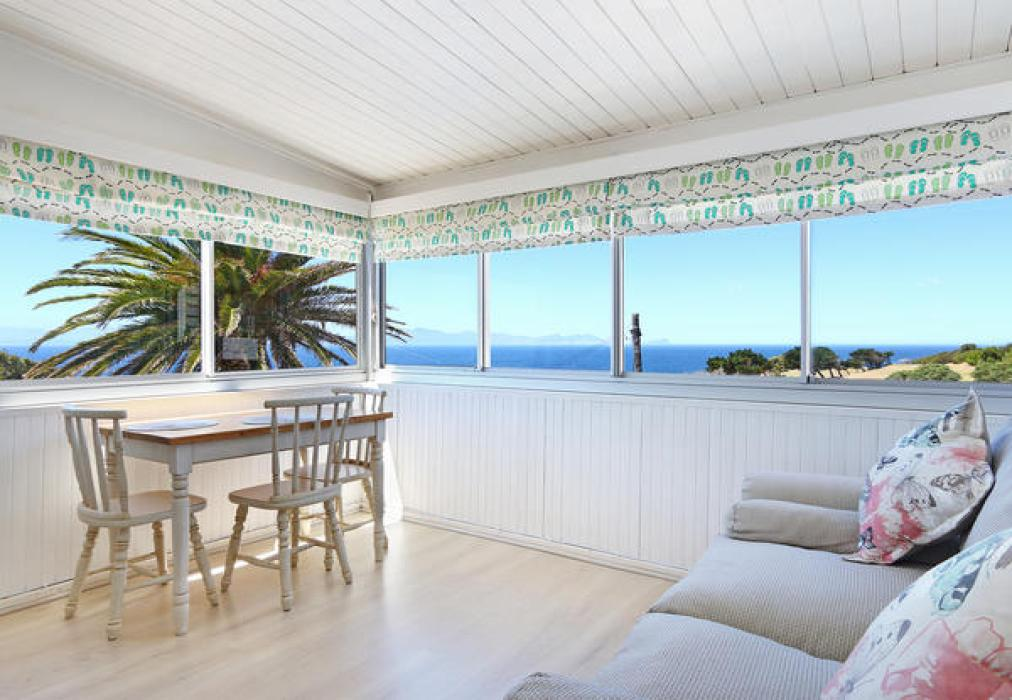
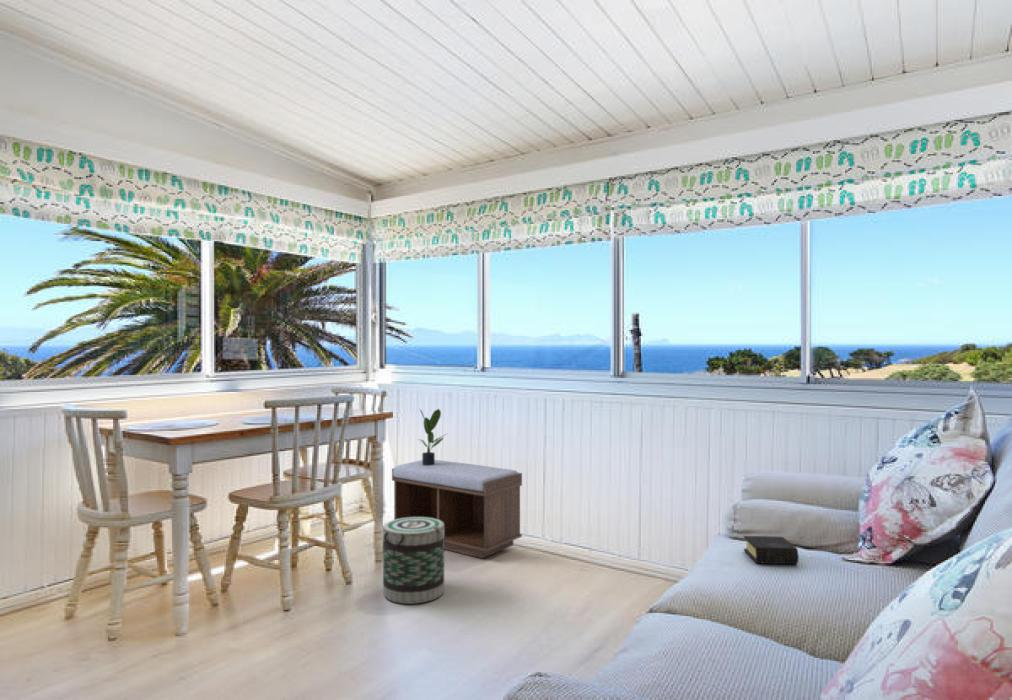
+ basket [382,517,445,605]
+ bench [391,459,523,559]
+ potted plant [418,408,447,466]
+ book [743,535,800,565]
